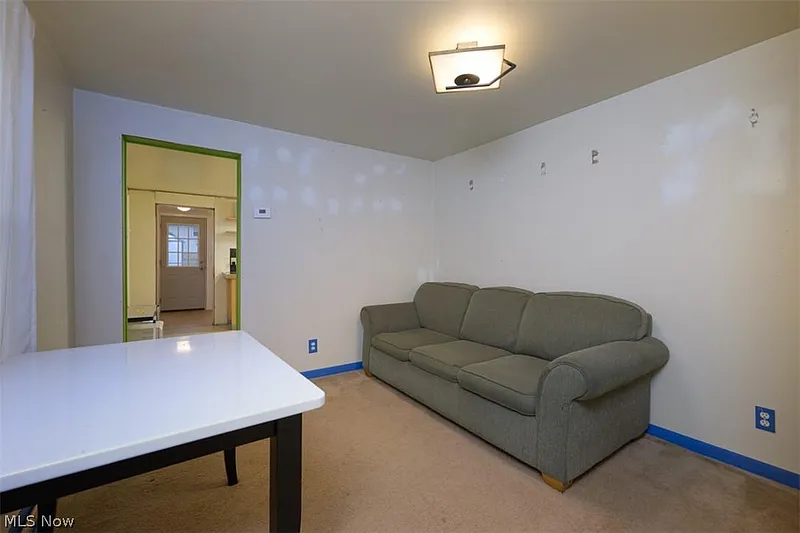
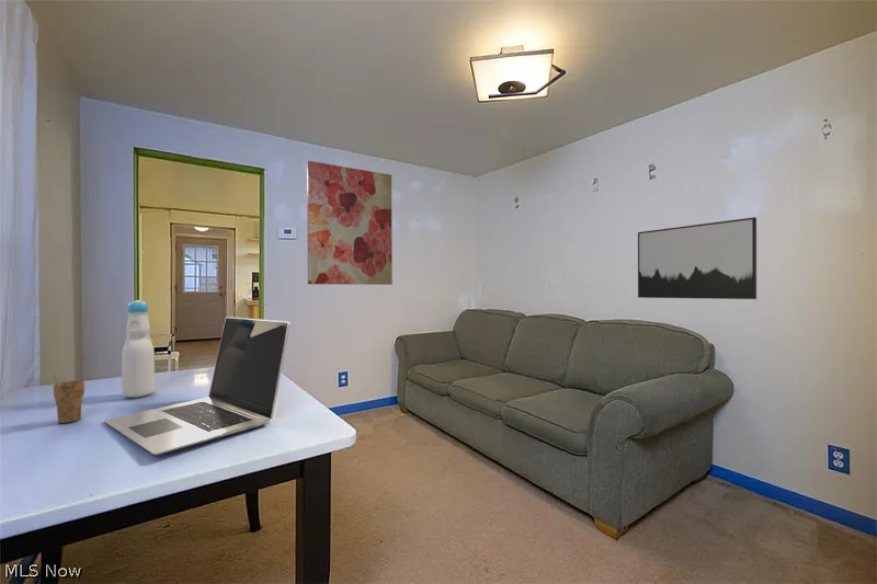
+ wall art [637,216,758,300]
+ cup [53,374,86,424]
+ wall art [306,160,394,286]
+ bottle [121,299,156,399]
+ laptop [103,316,291,456]
